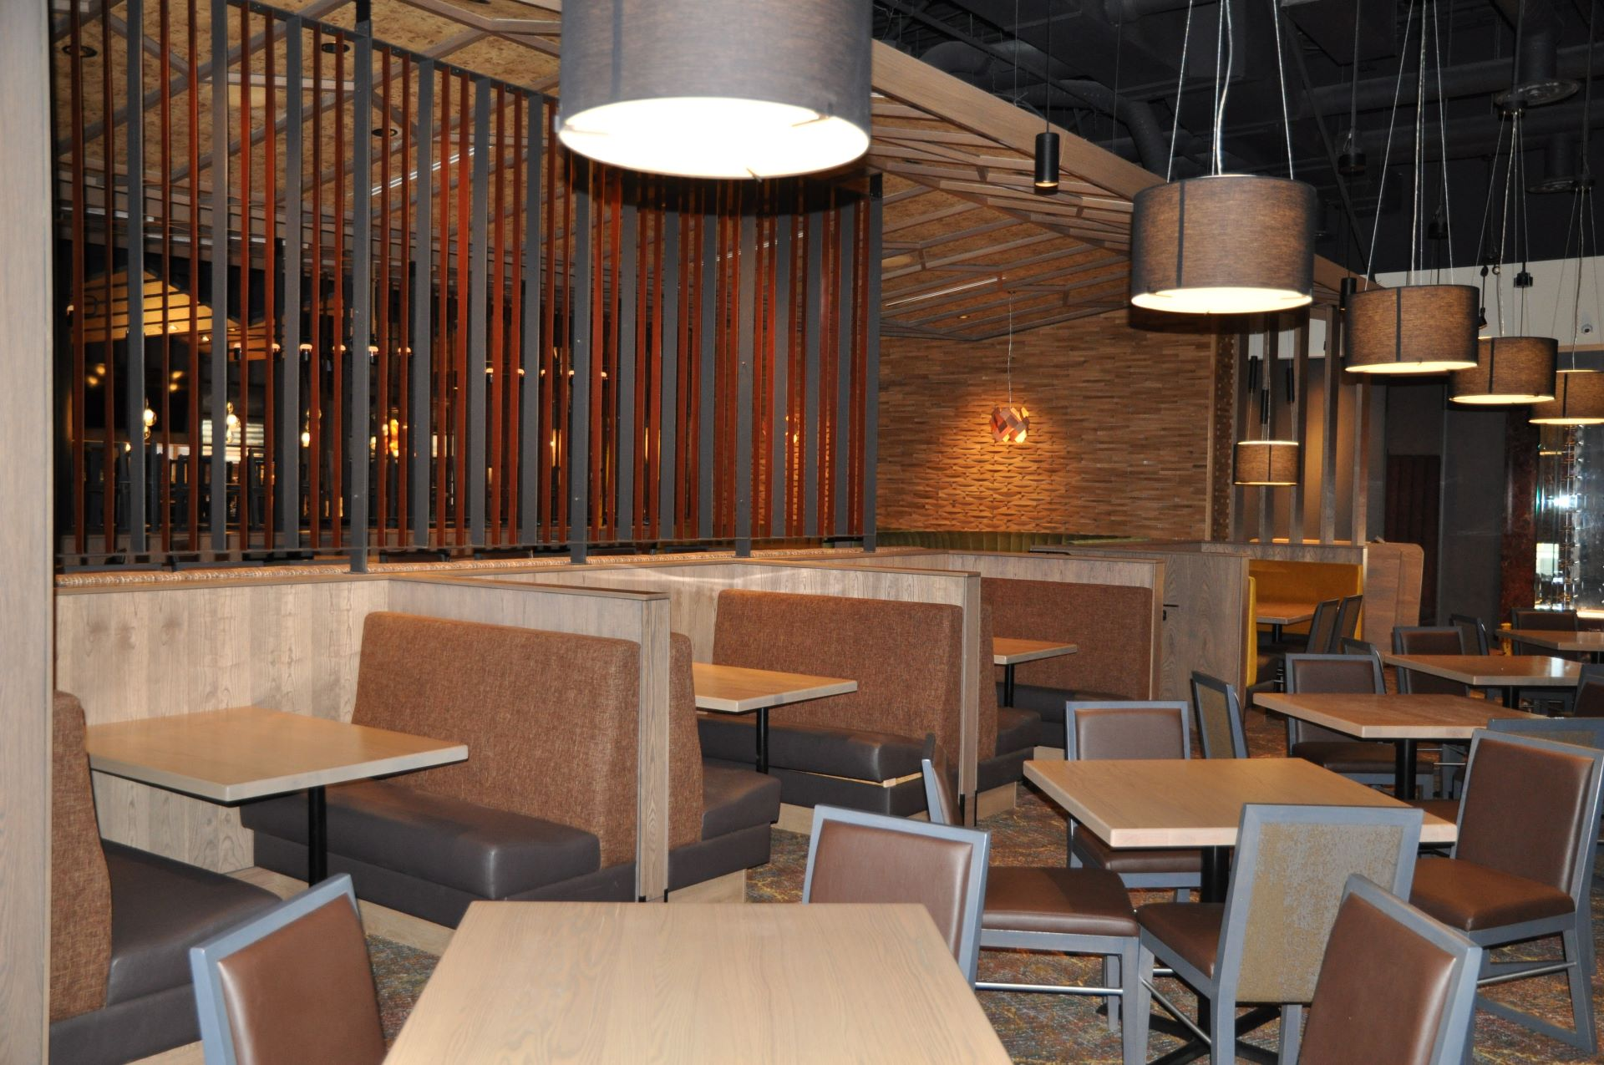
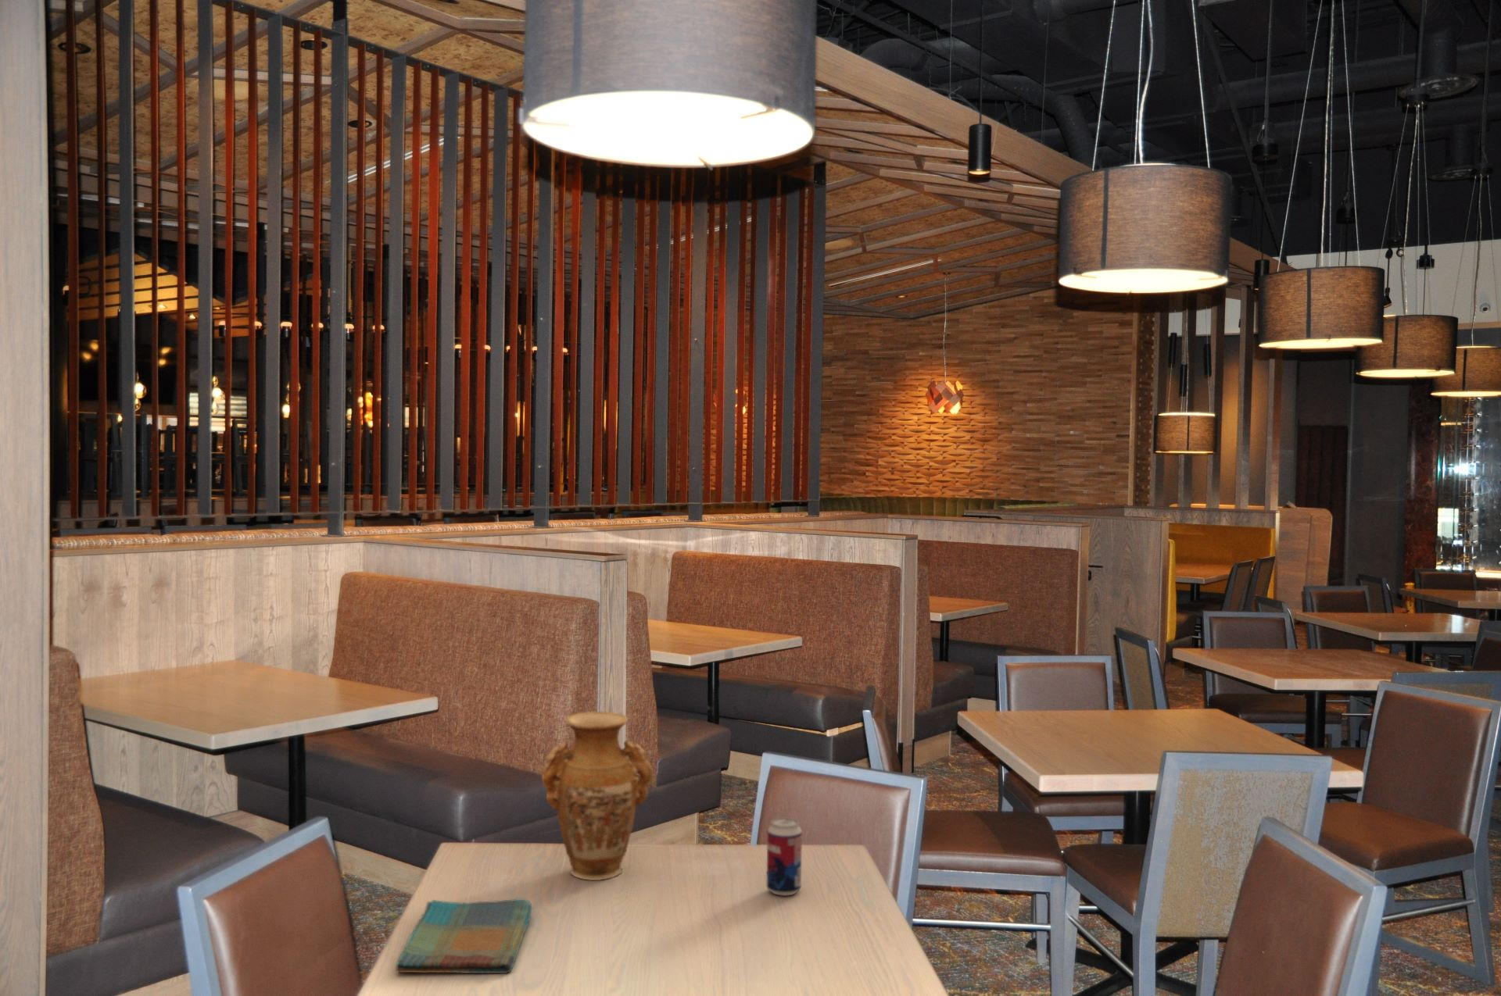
+ dish towel [396,897,533,975]
+ beverage can [766,817,803,897]
+ vase [541,710,654,882]
